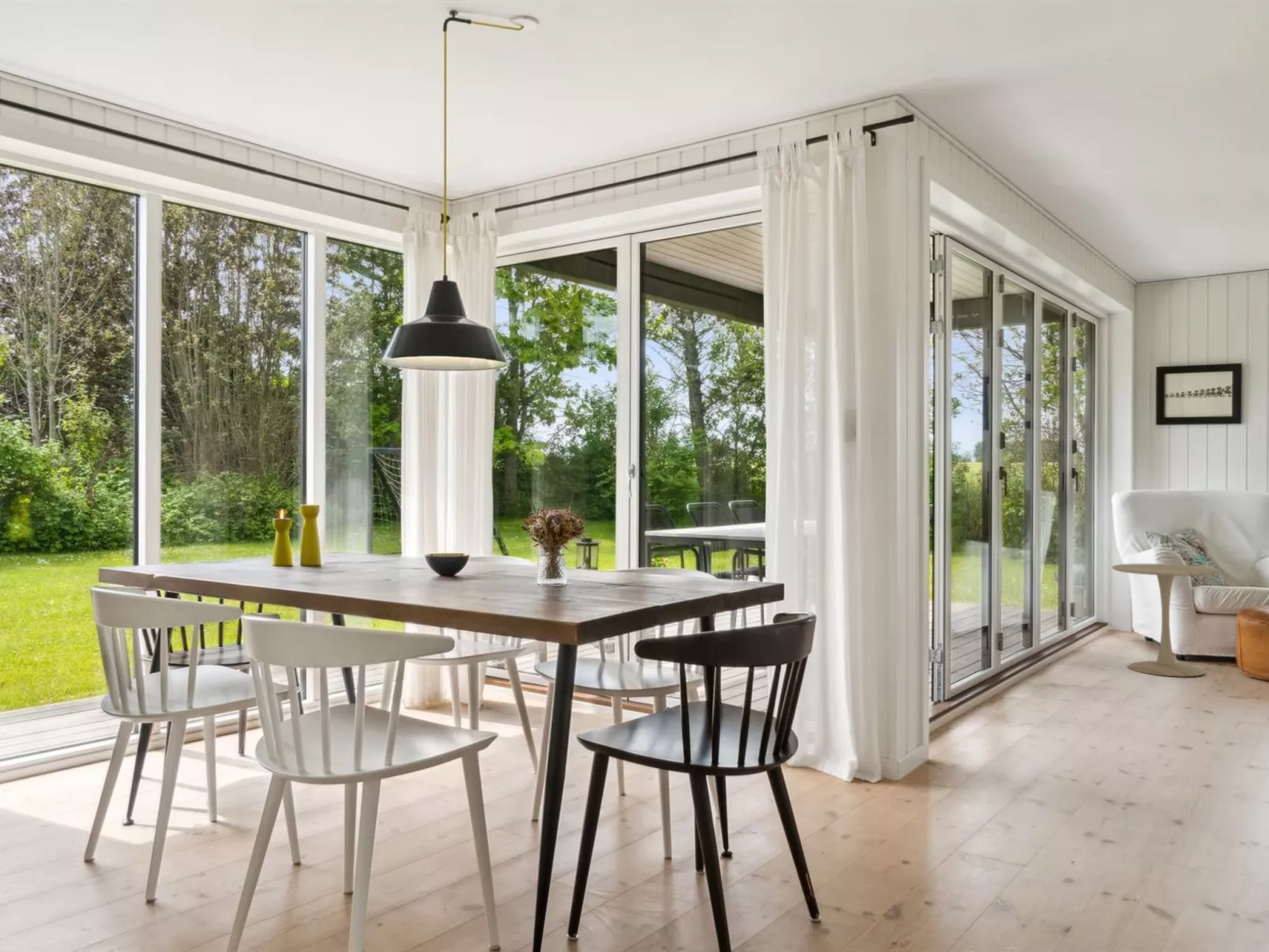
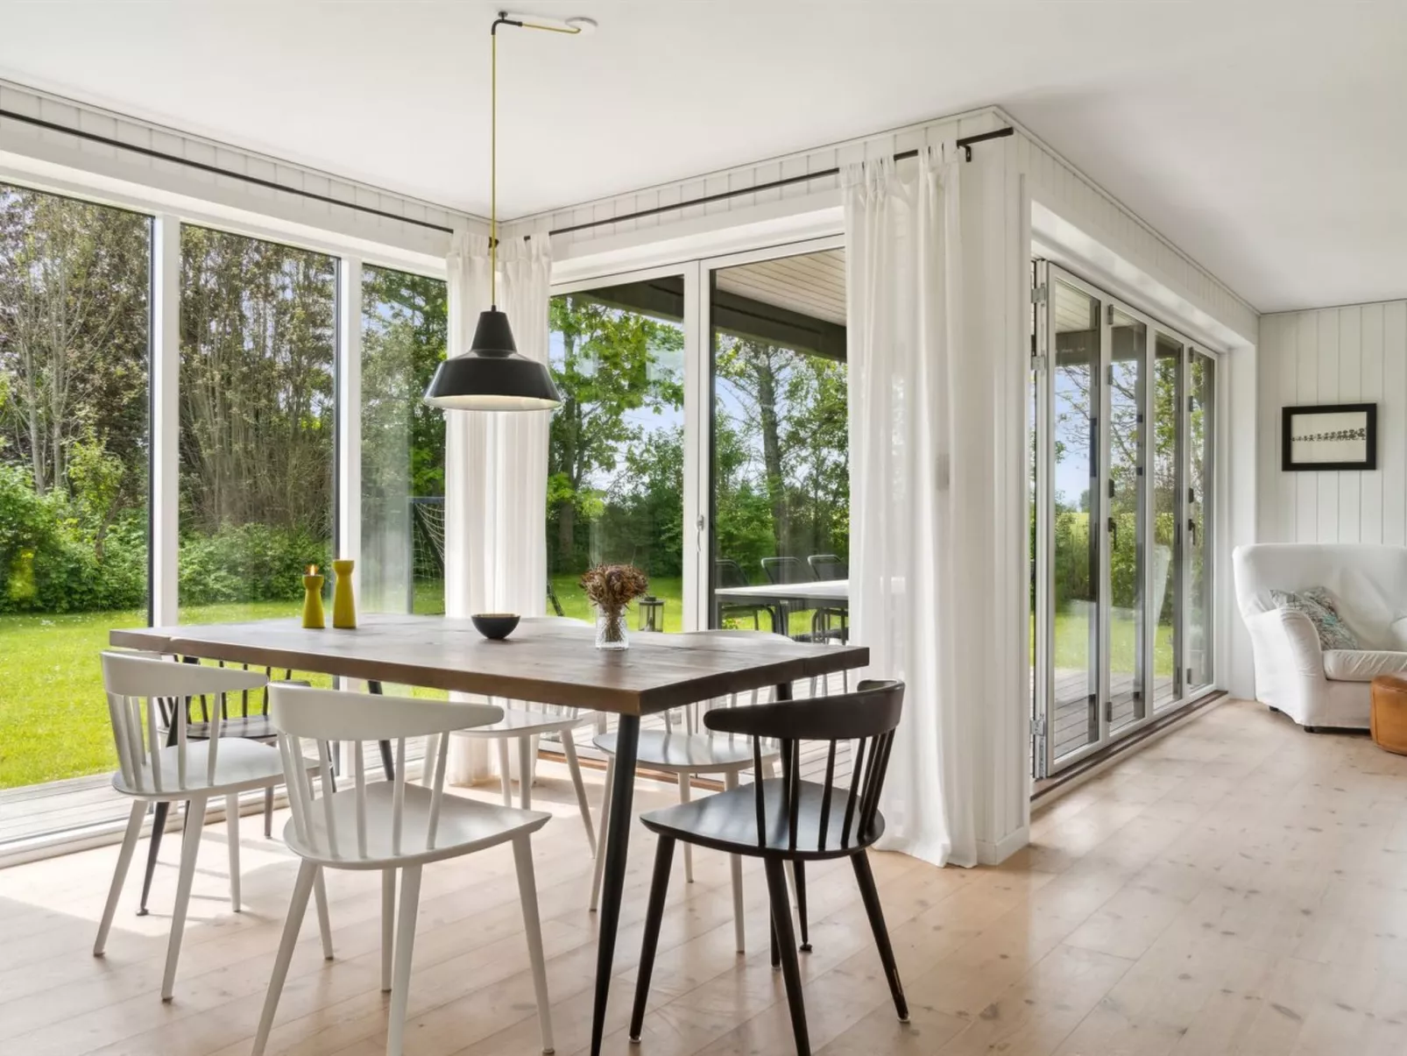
- side table [1112,563,1222,678]
